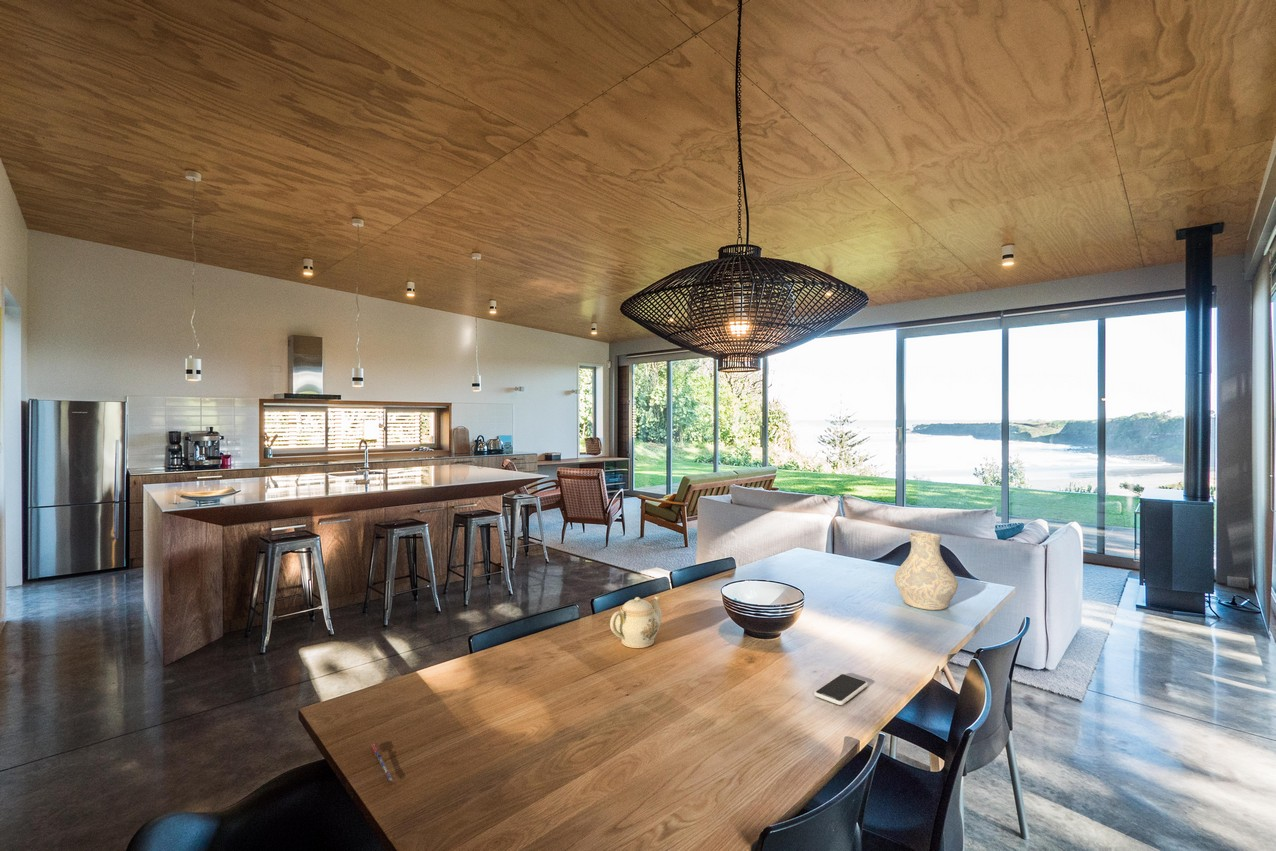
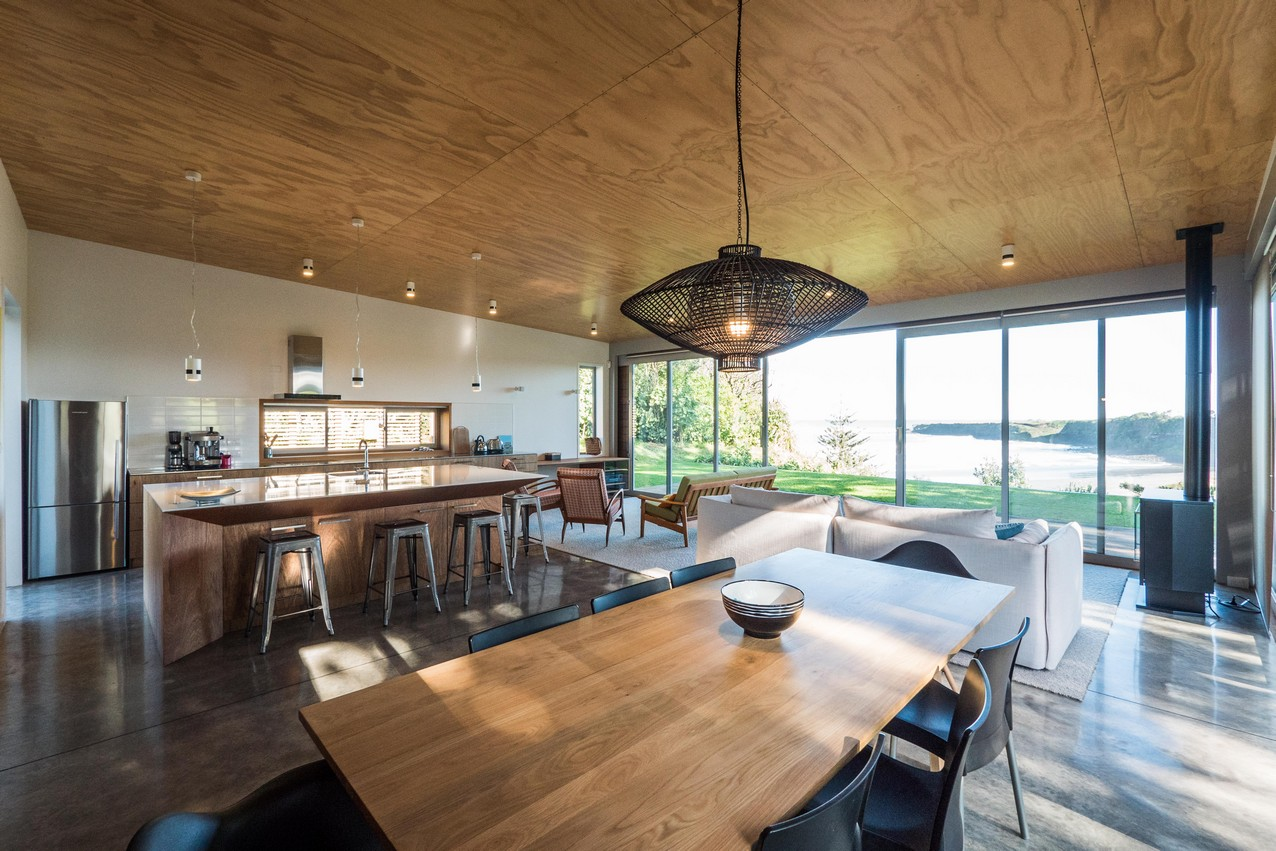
- teapot [609,595,663,649]
- vase [893,532,959,611]
- smartphone [813,673,869,706]
- pen [370,742,394,782]
